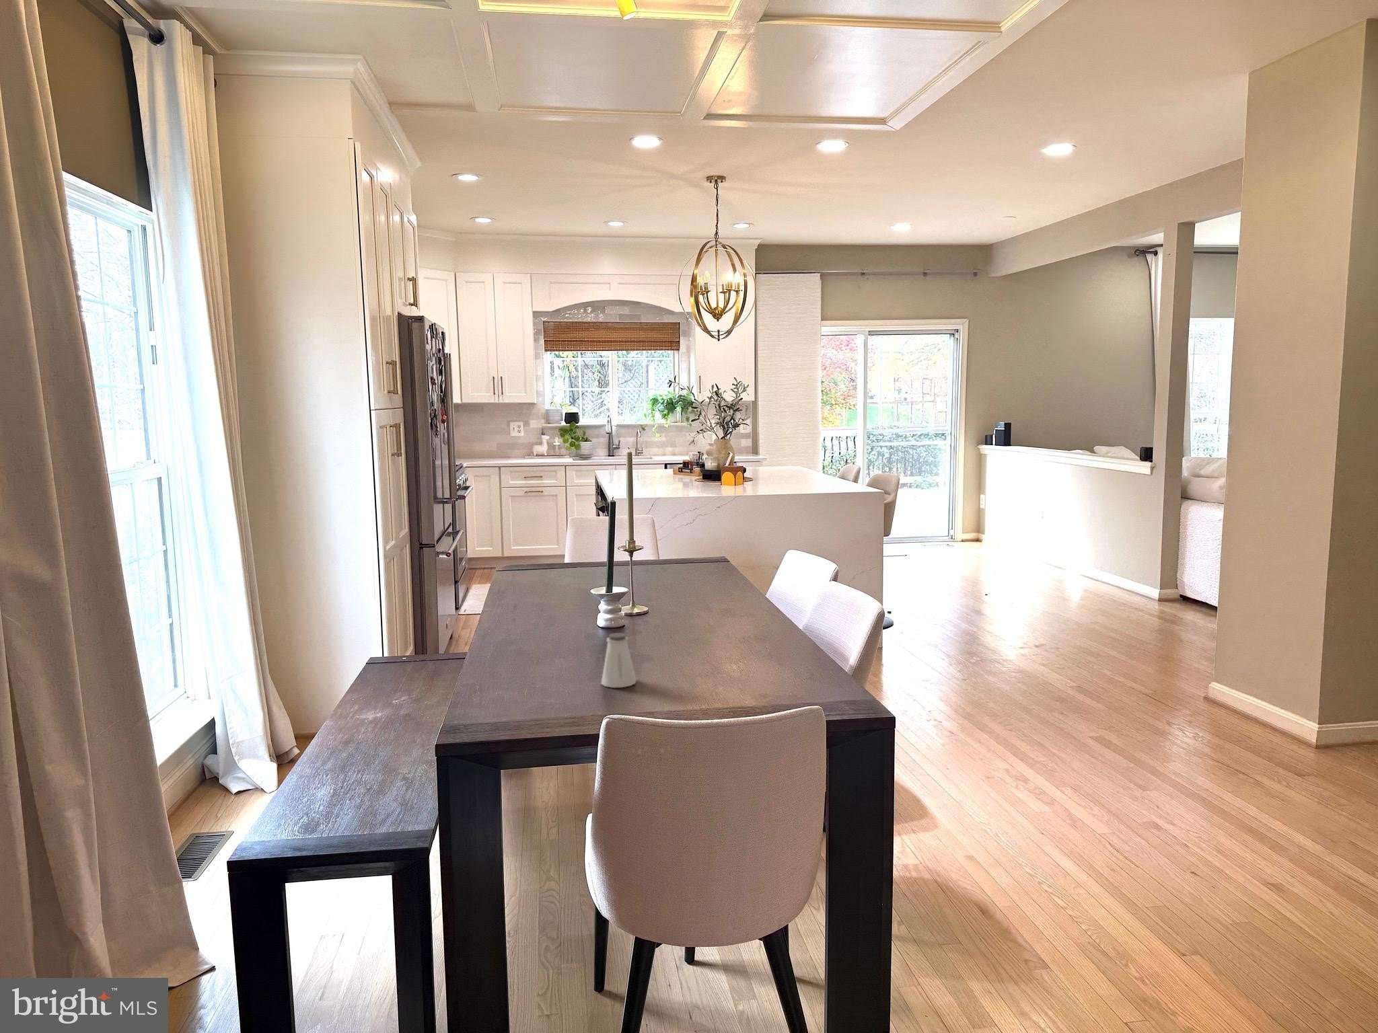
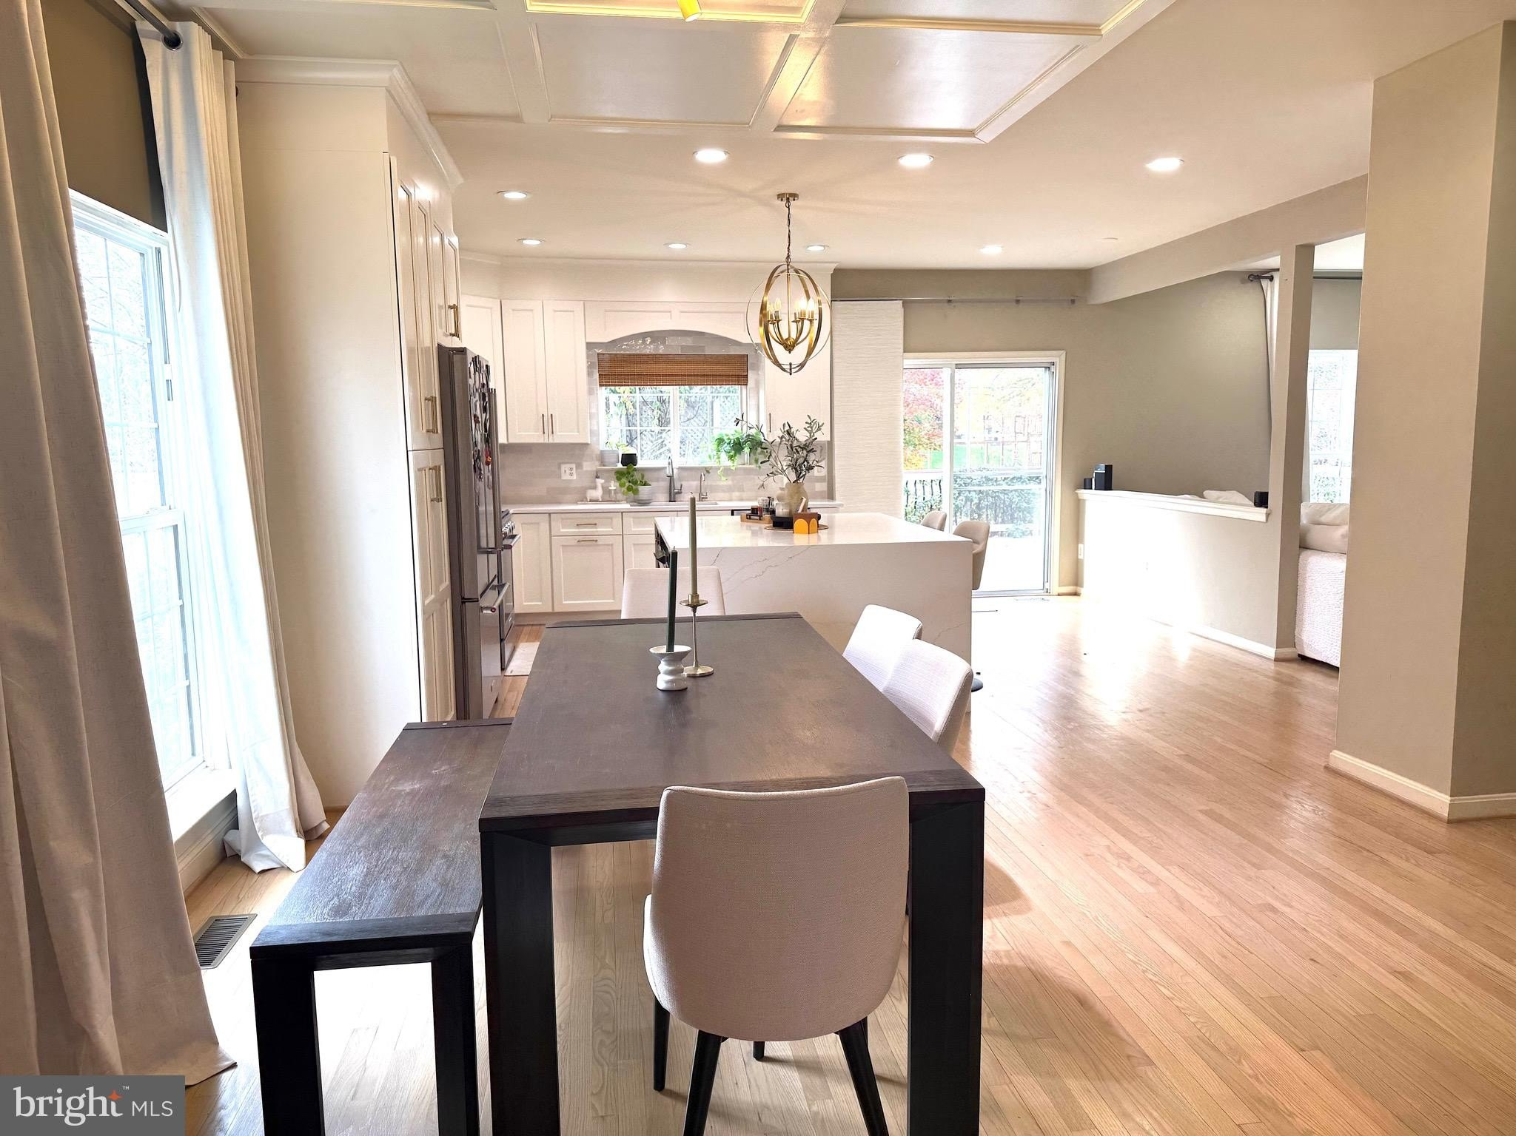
- saltshaker [600,633,637,689]
